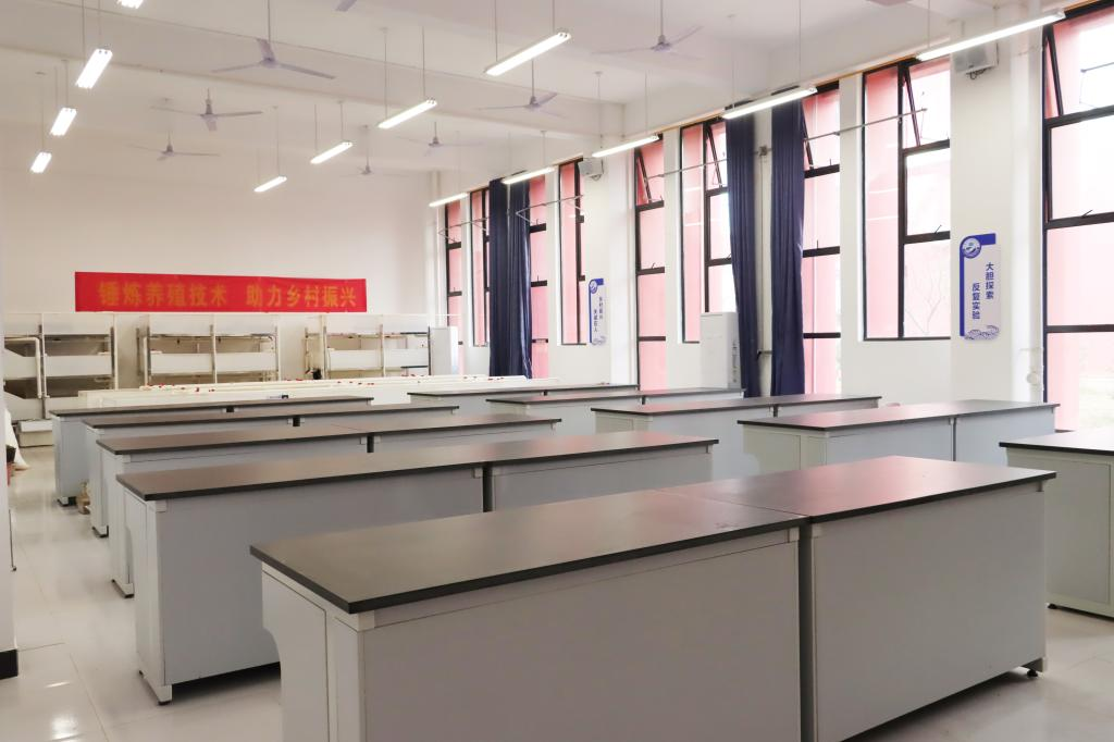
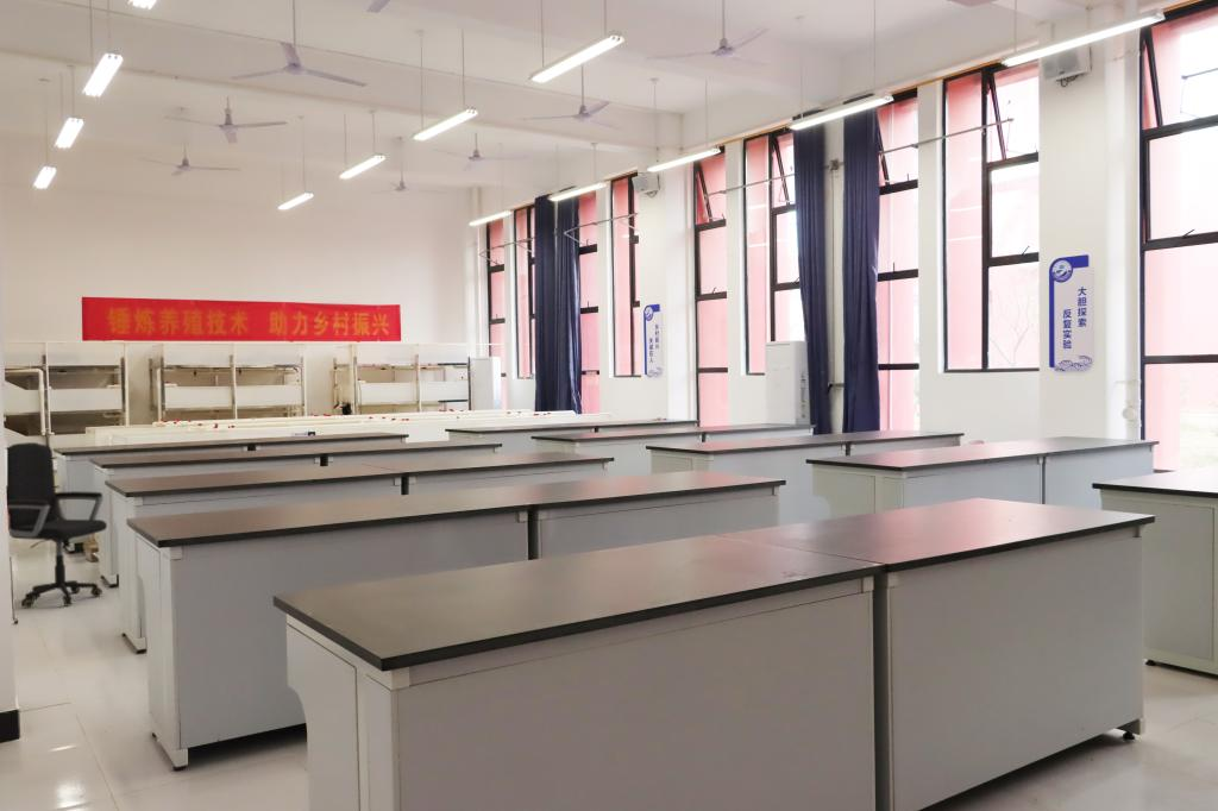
+ office chair [5,441,108,609]
